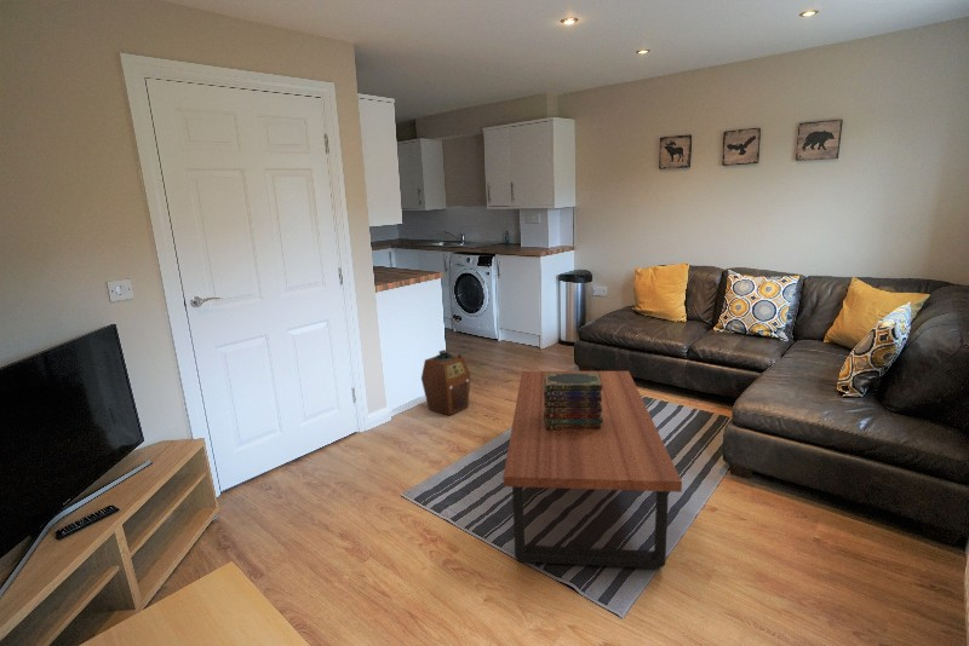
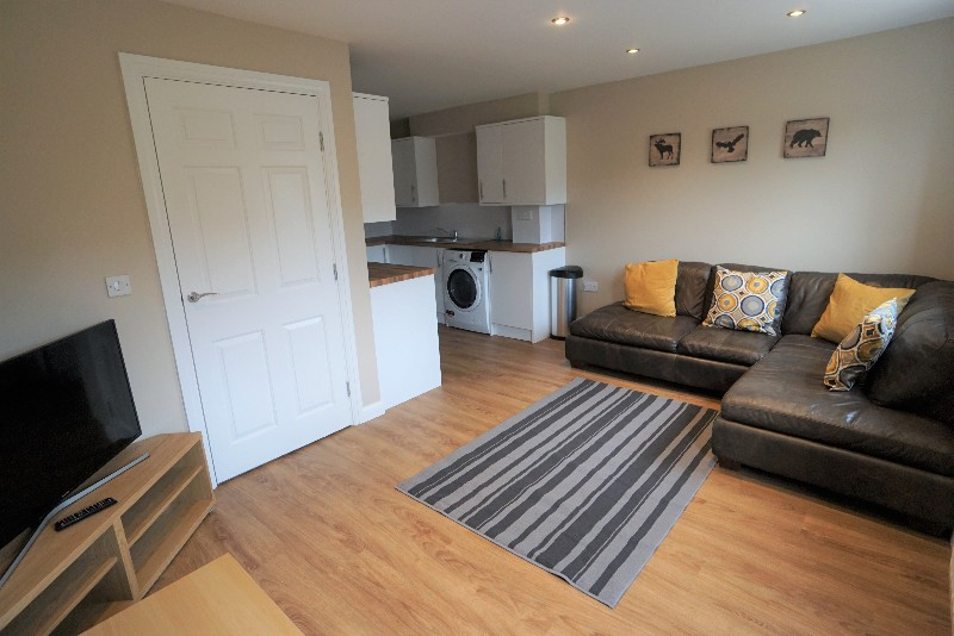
- coffee table [501,370,683,570]
- book stack [544,373,603,431]
- speaker [420,348,471,417]
